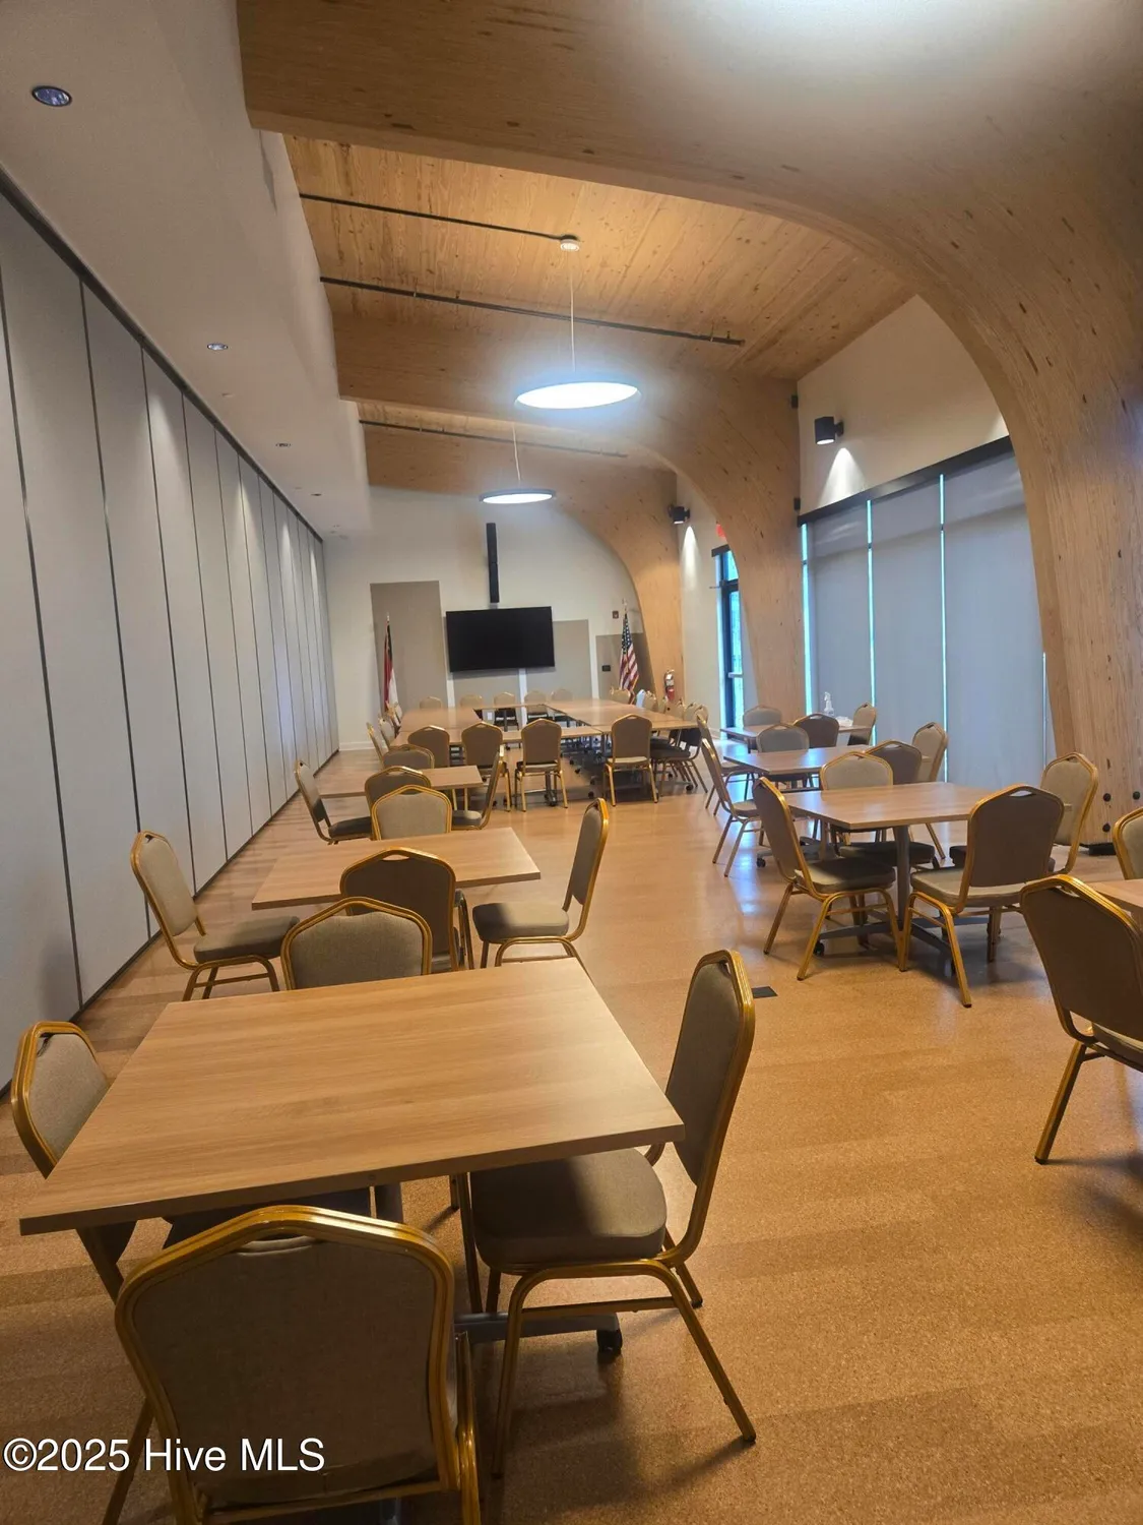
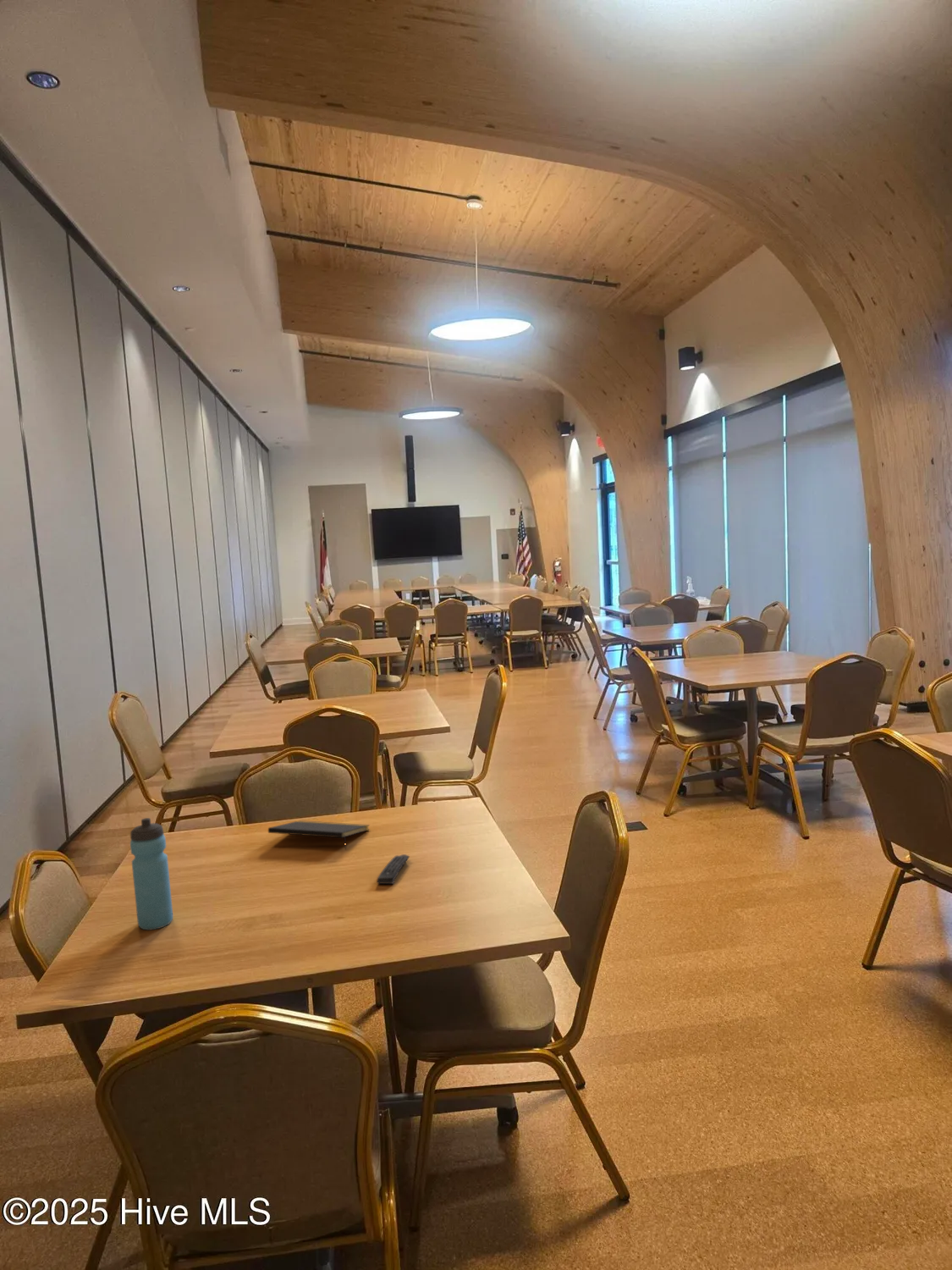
+ notepad [267,820,371,850]
+ remote control [376,853,410,885]
+ water bottle [129,817,174,930]
